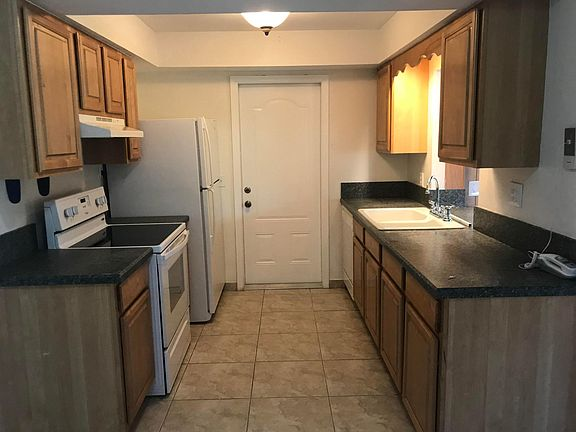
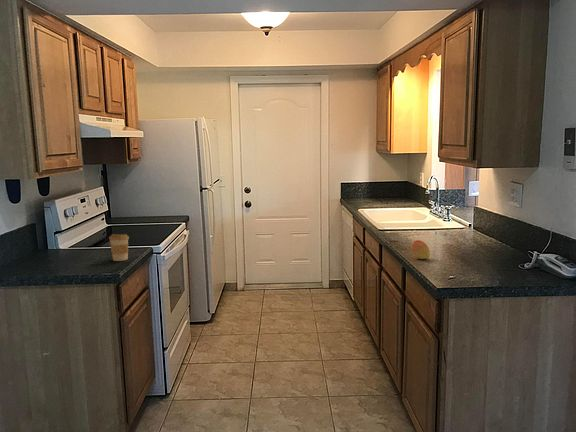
+ fruit [410,239,431,260]
+ coffee cup [108,233,130,262]
